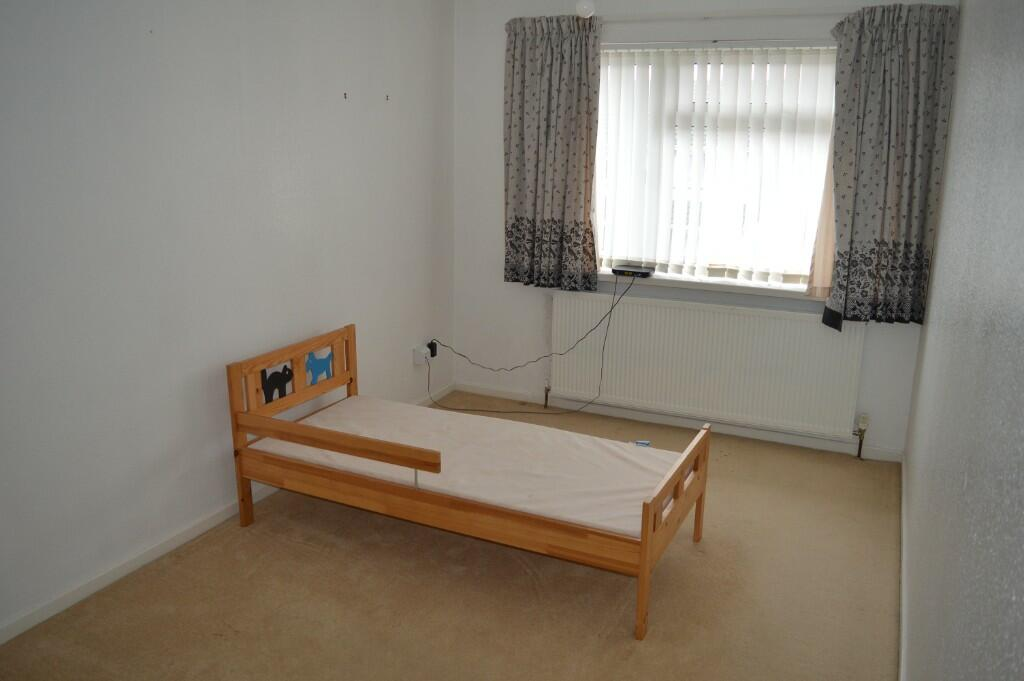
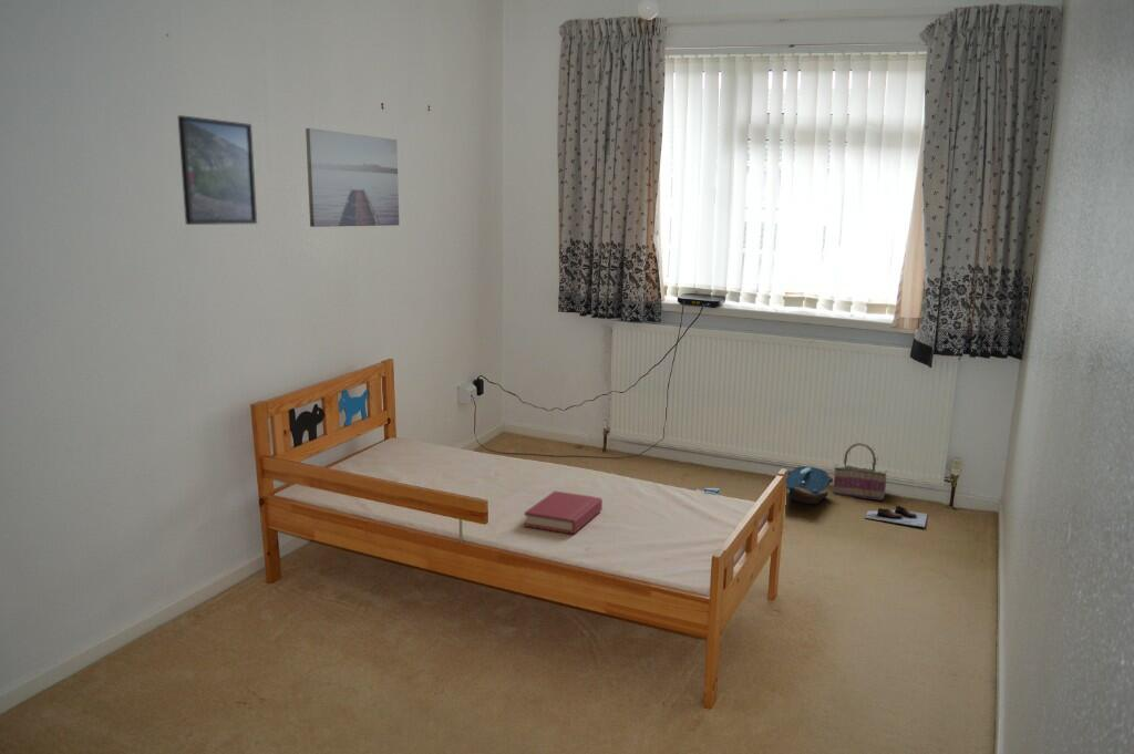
+ pencil case [785,465,834,505]
+ hardback book [524,490,604,535]
+ wall art [305,127,400,228]
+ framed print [177,114,258,226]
+ shoe [864,504,928,528]
+ basket [832,442,888,502]
